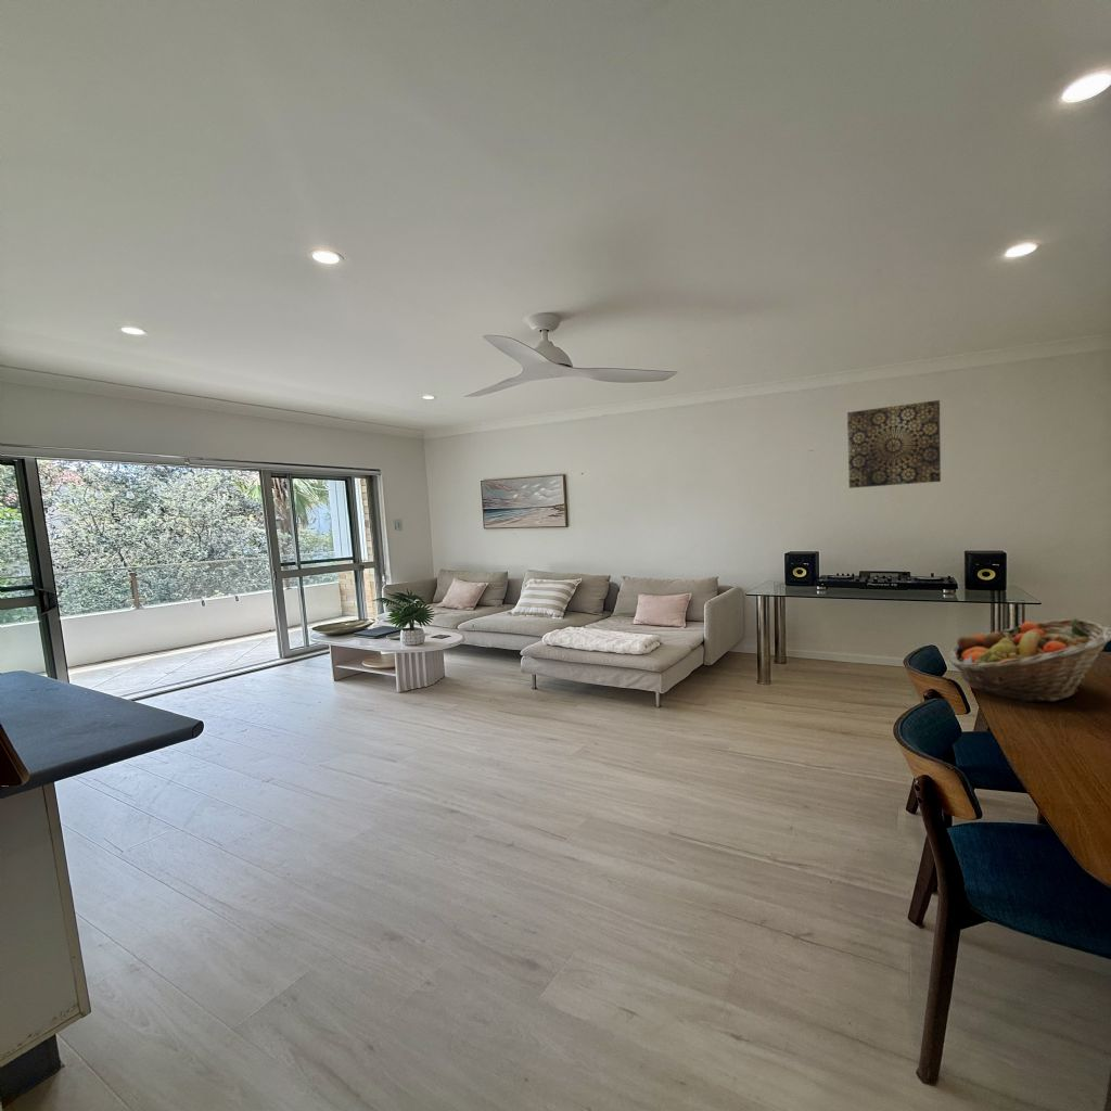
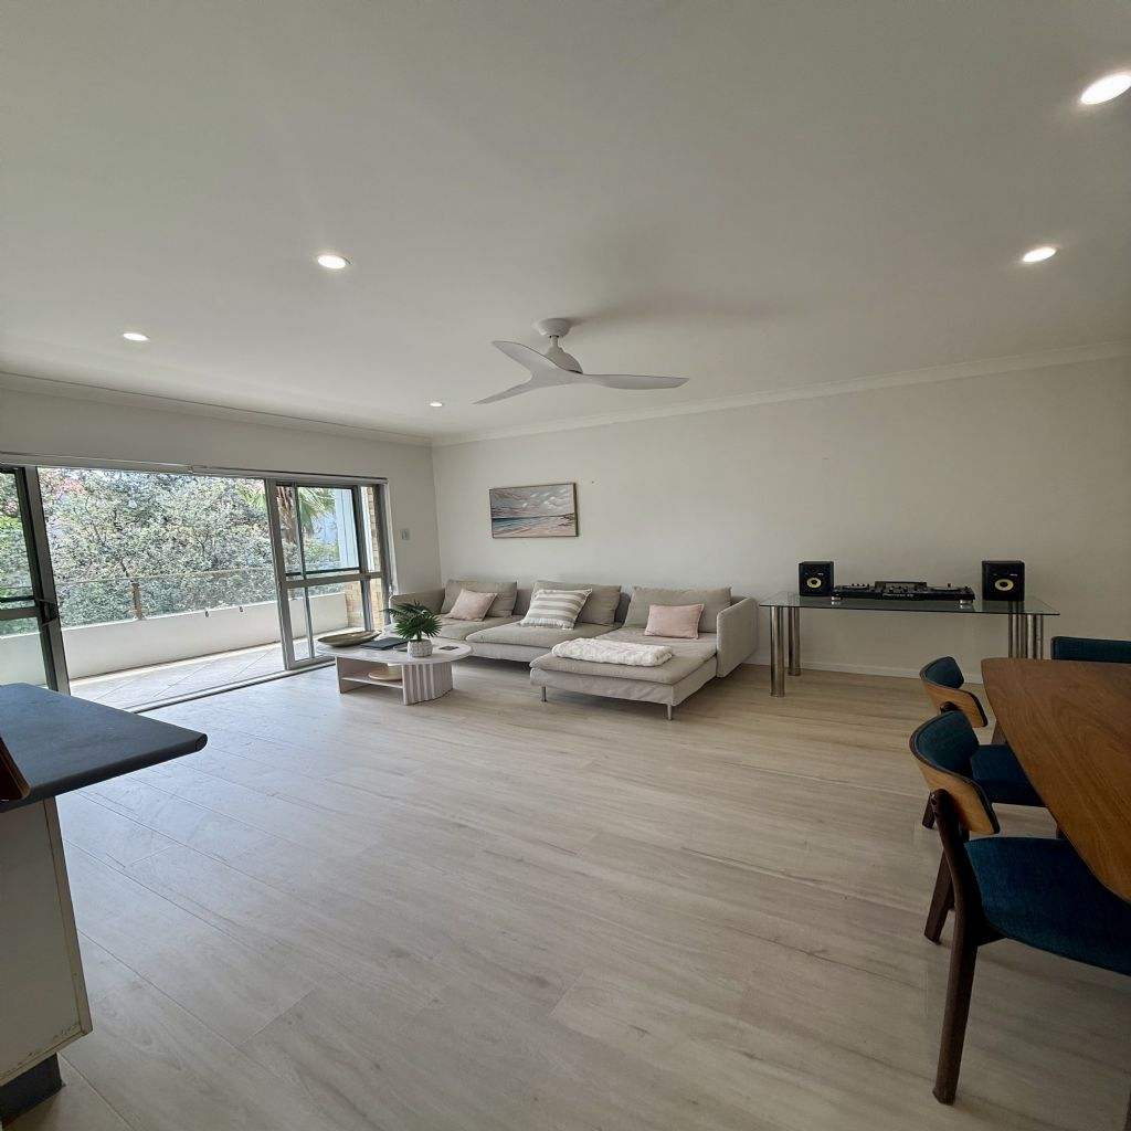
- fruit basket [948,617,1111,703]
- wall art [846,399,942,489]
